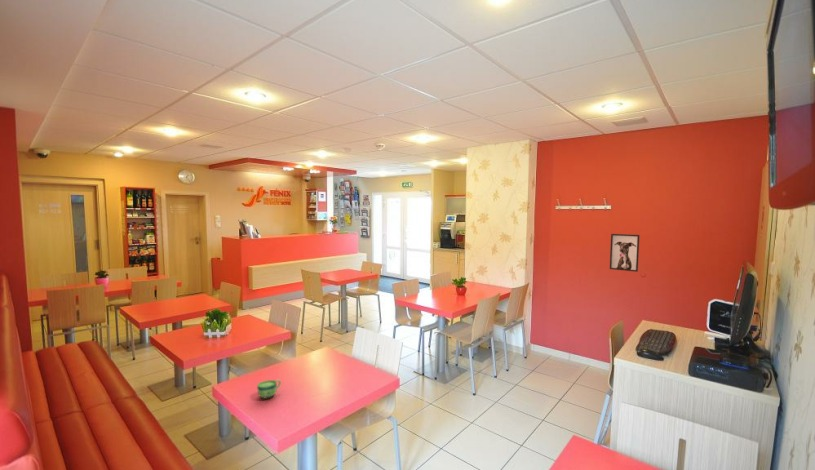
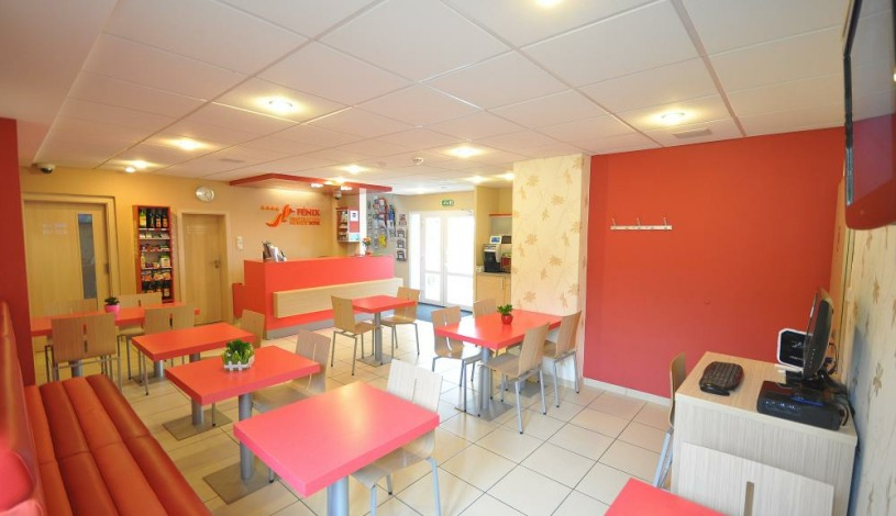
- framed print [609,233,641,273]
- cup [256,379,282,400]
